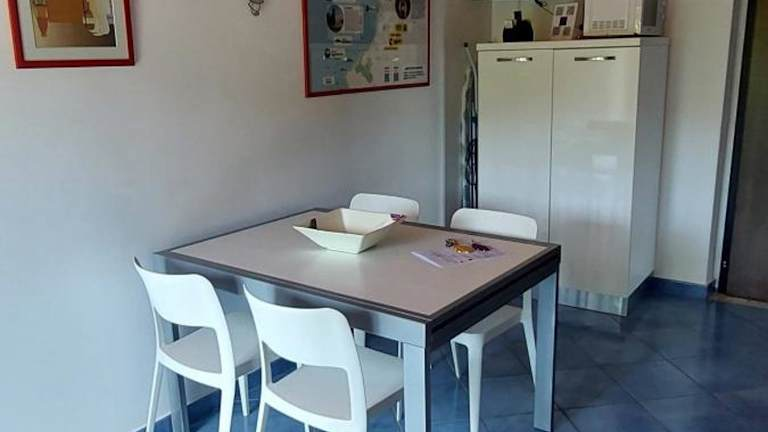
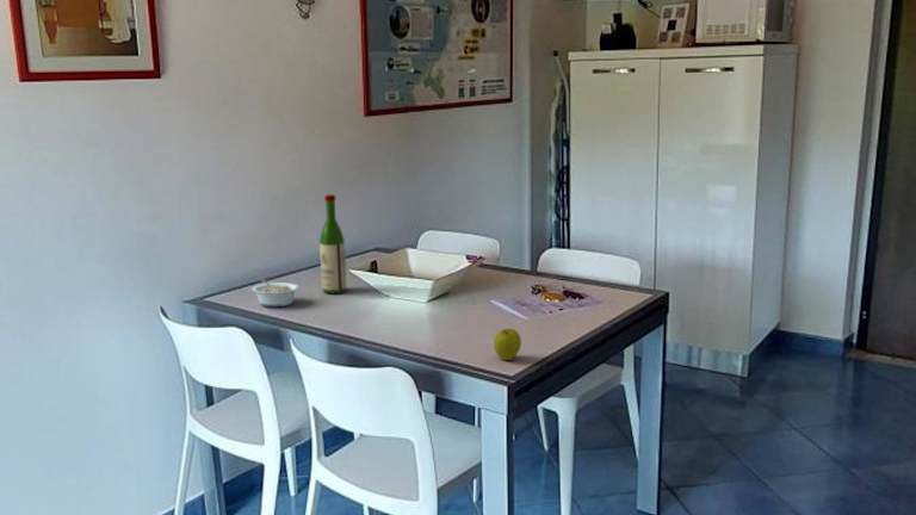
+ apple [493,328,522,361]
+ wine bottle [318,193,348,294]
+ legume [250,277,299,308]
